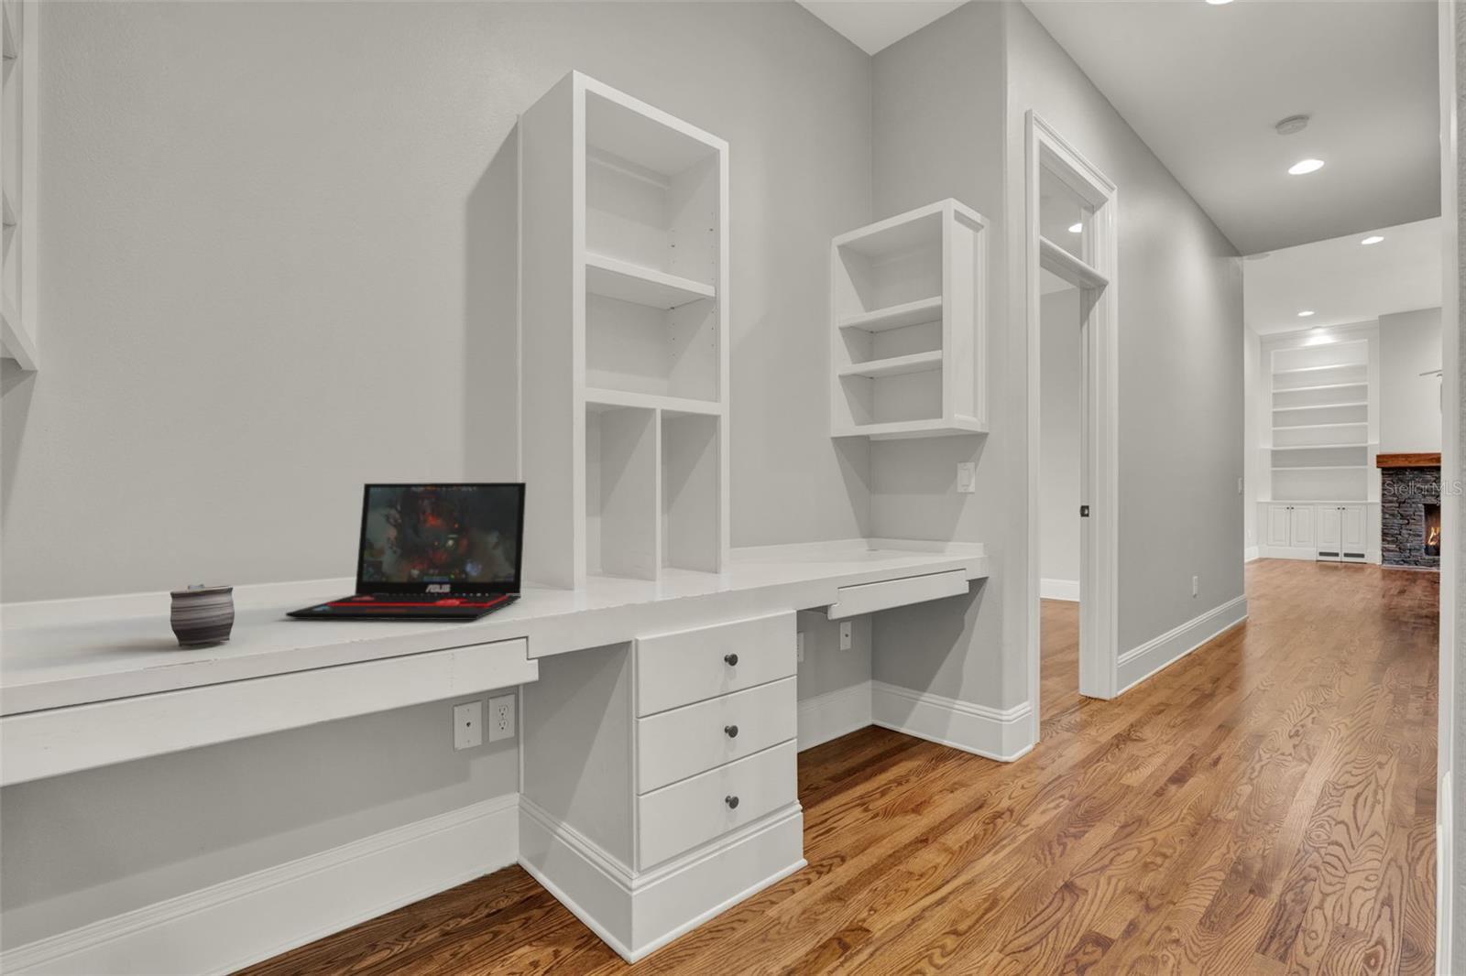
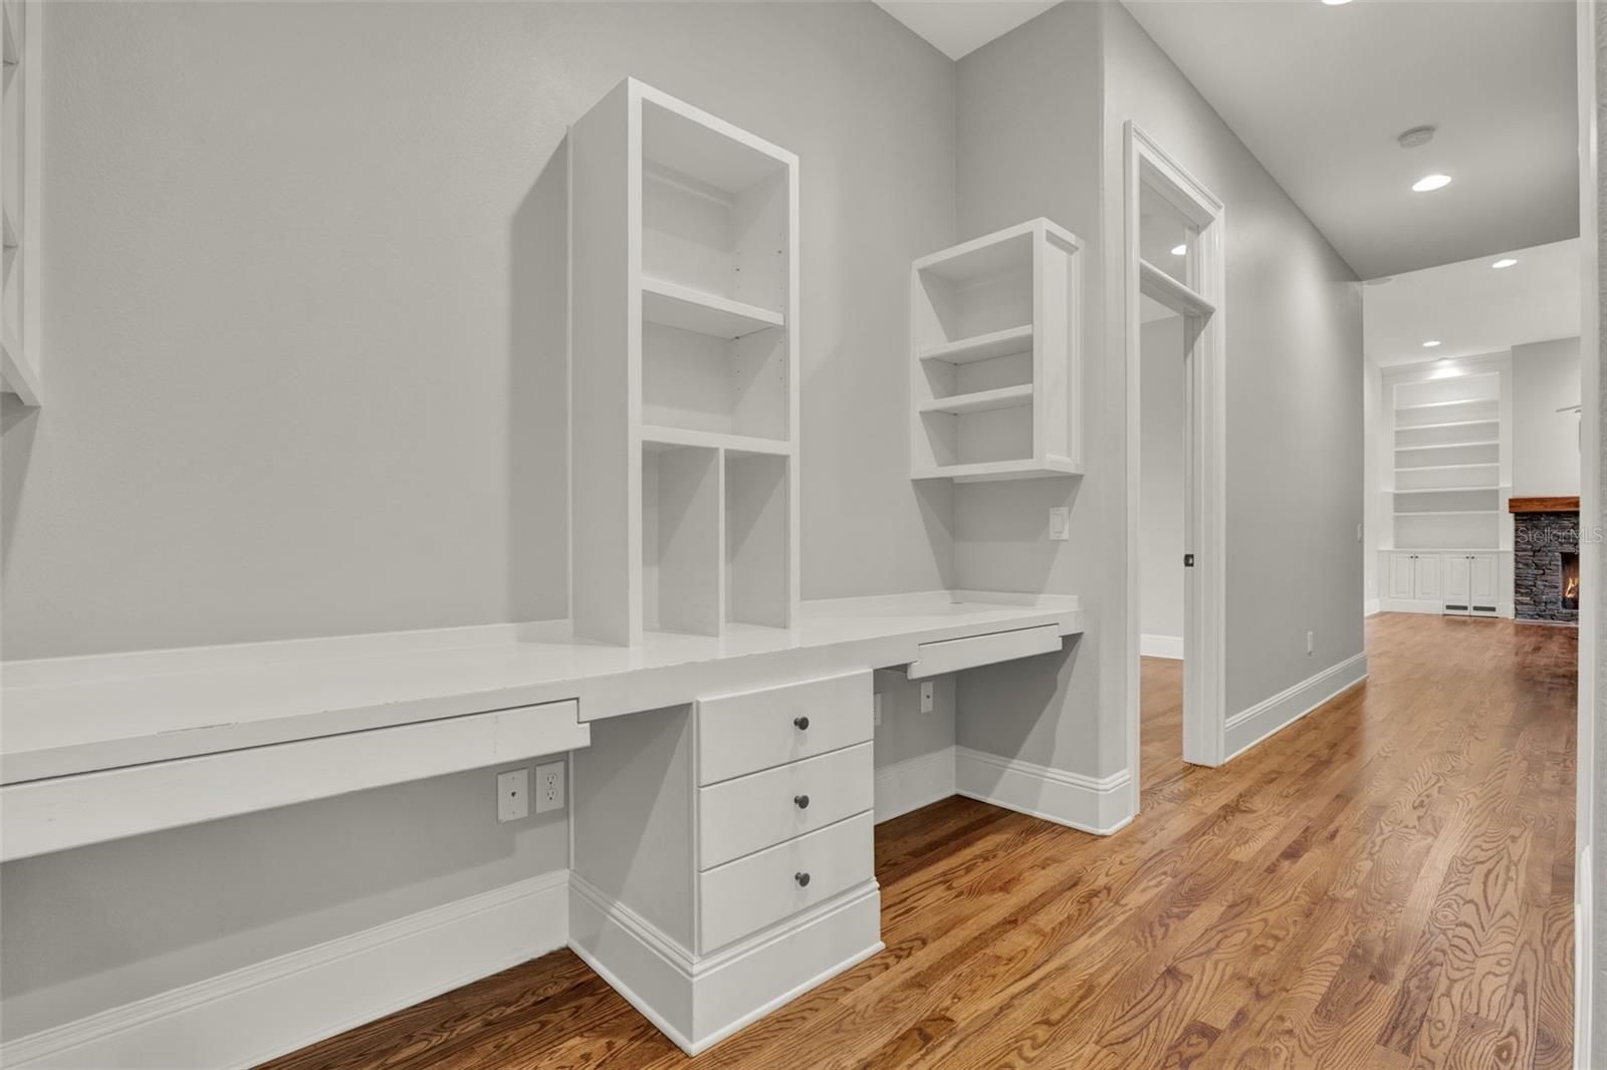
- laptop [284,481,526,621]
- mug [170,583,235,647]
